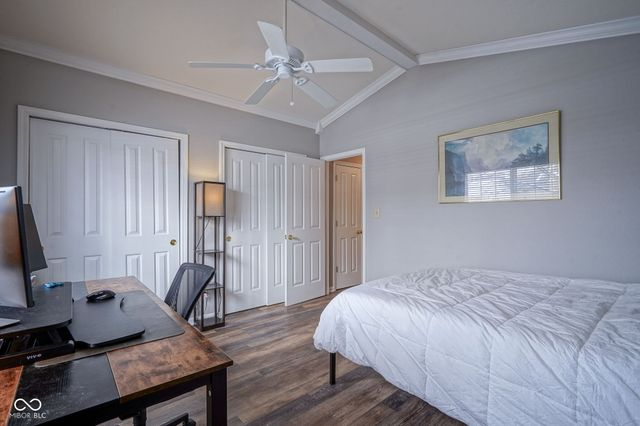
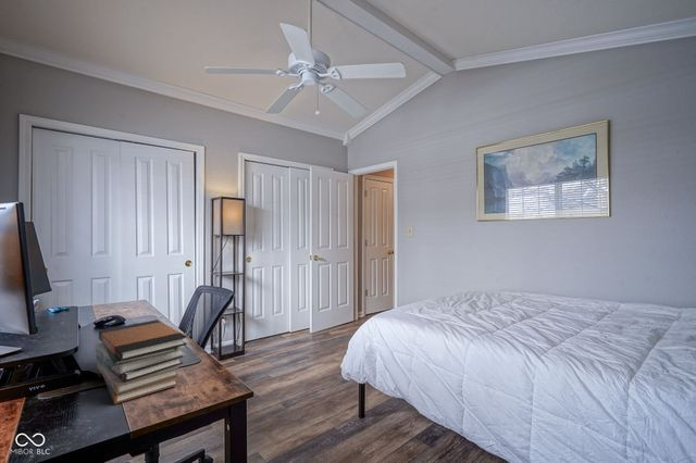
+ book stack [94,318,188,405]
